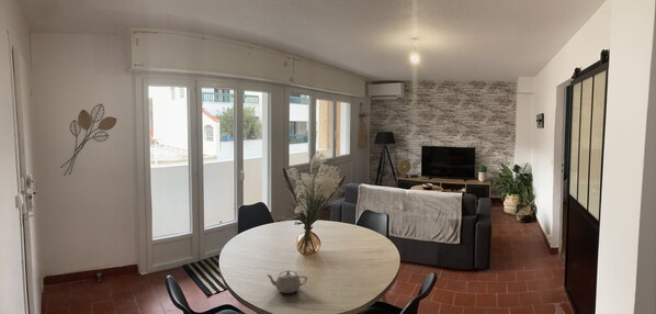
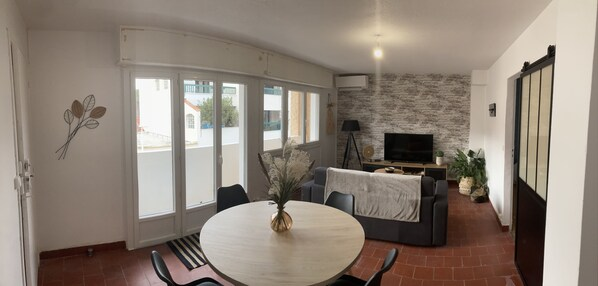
- teapot [265,269,308,294]
